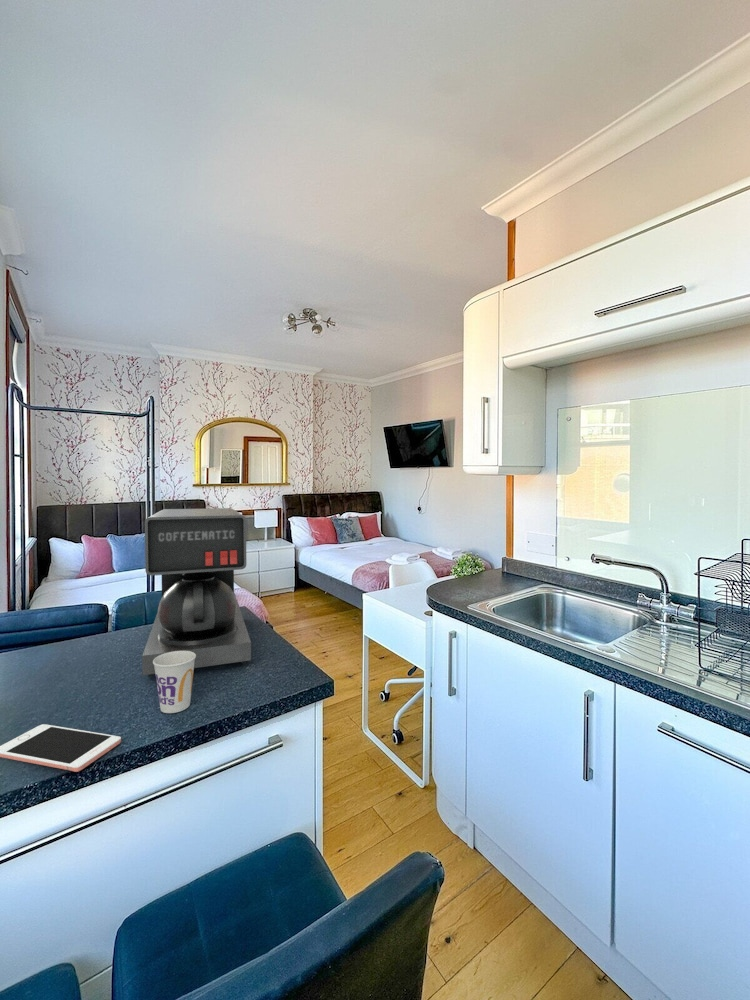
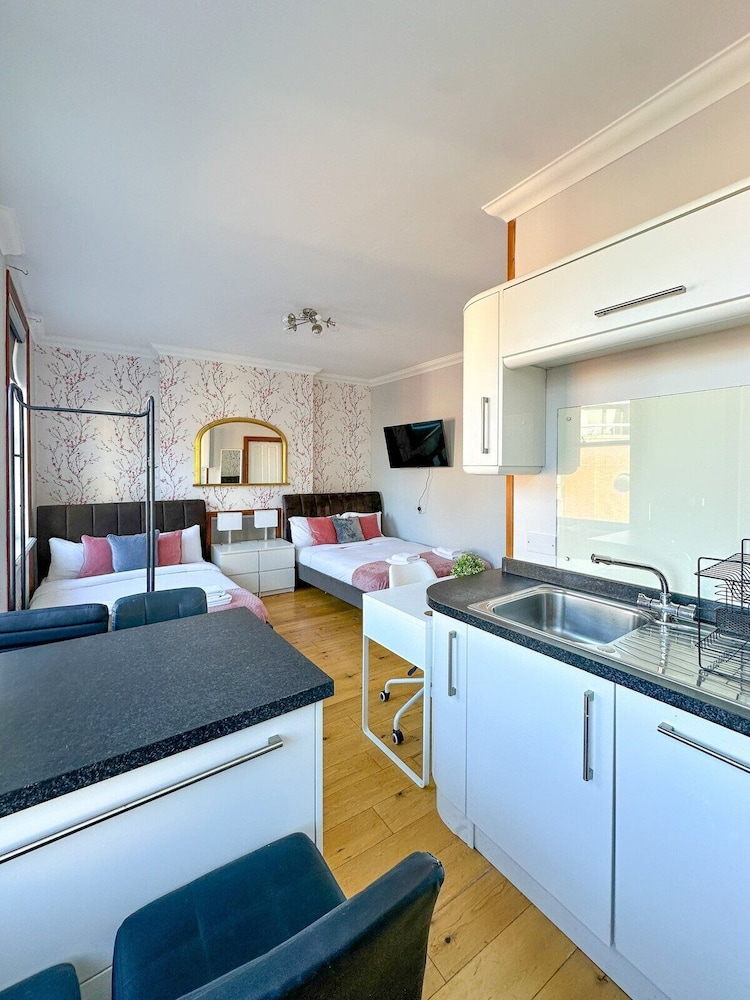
- cell phone [0,723,122,773]
- cup [153,651,196,714]
- coffee maker [141,507,252,678]
